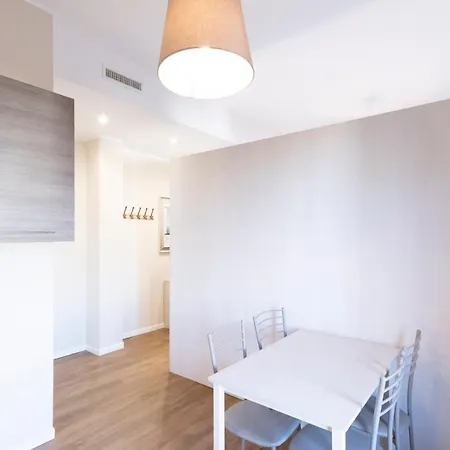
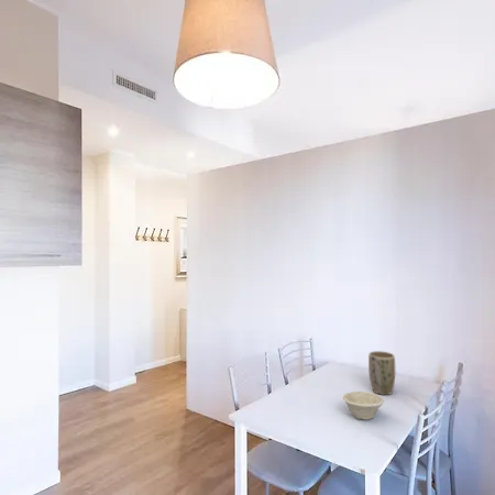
+ plant pot [367,350,396,396]
+ bowl [342,391,385,421]
